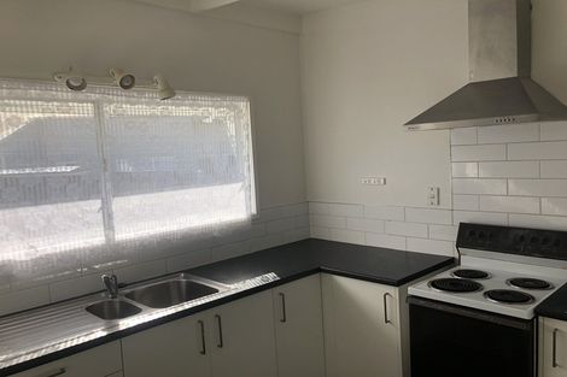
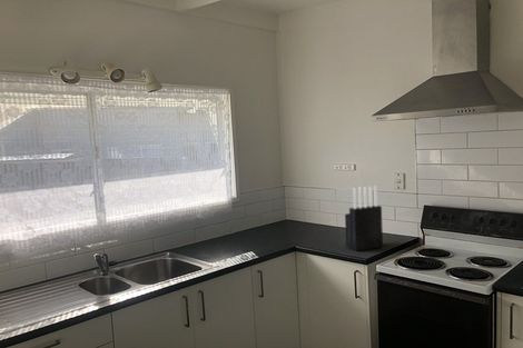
+ knife block [344,185,384,252]
